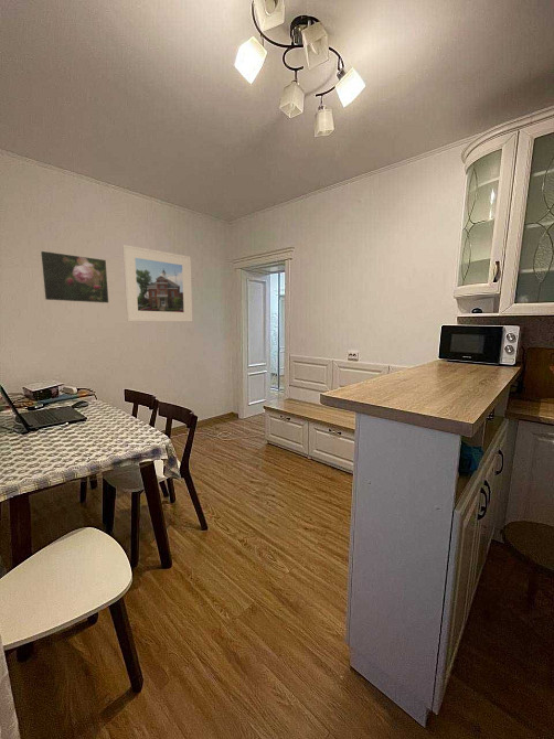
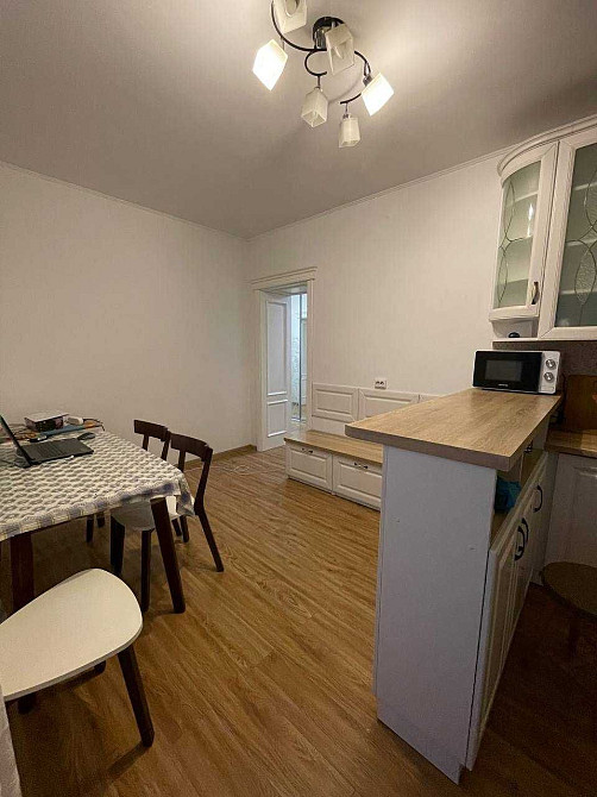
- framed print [39,249,110,304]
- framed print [121,244,193,323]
